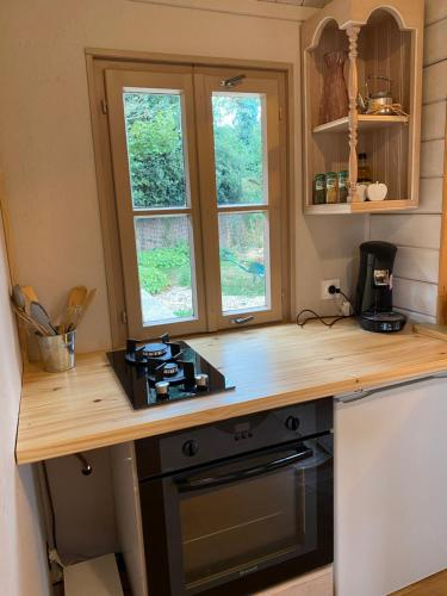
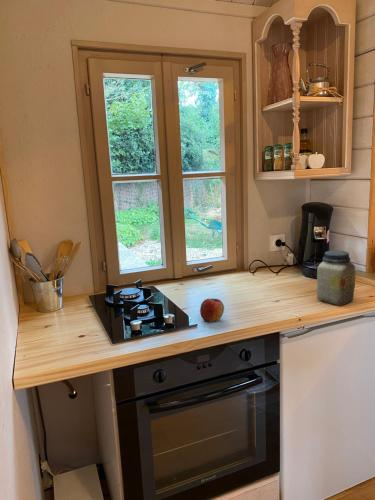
+ jar [316,250,357,307]
+ apple [199,298,225,323]
